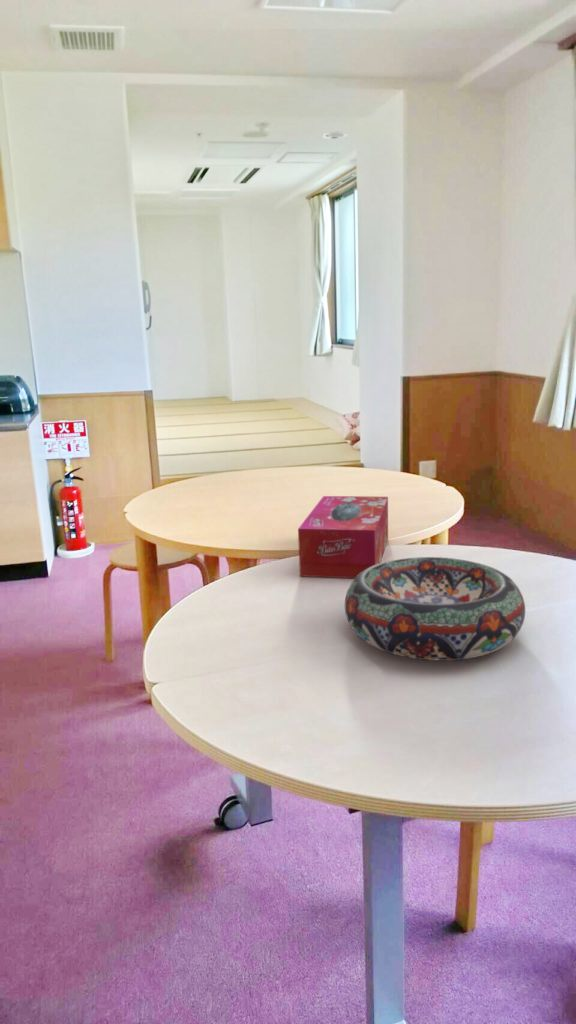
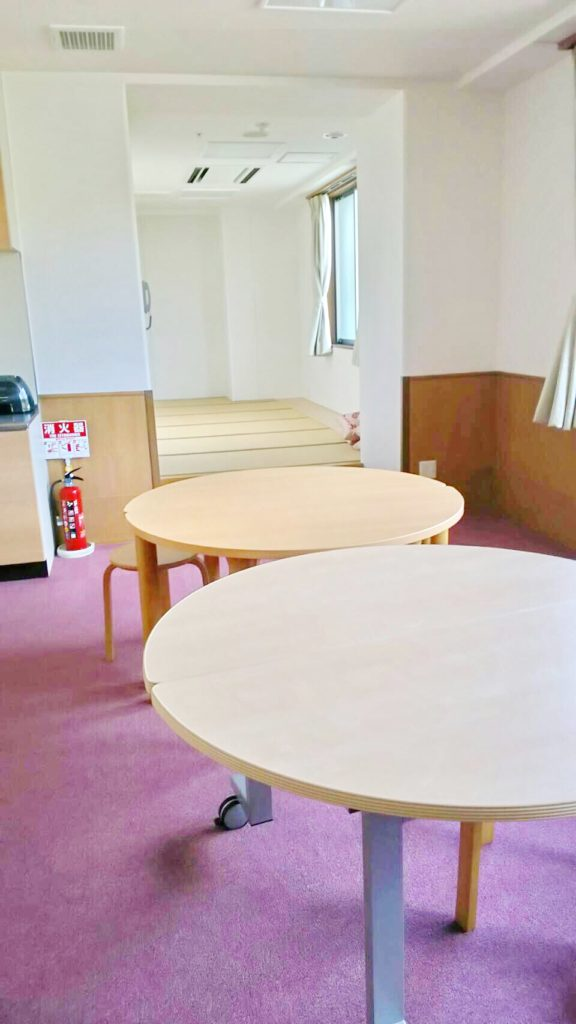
- decorative bowl [344,556,526,662]
- tissue box [297,495,389,579]
